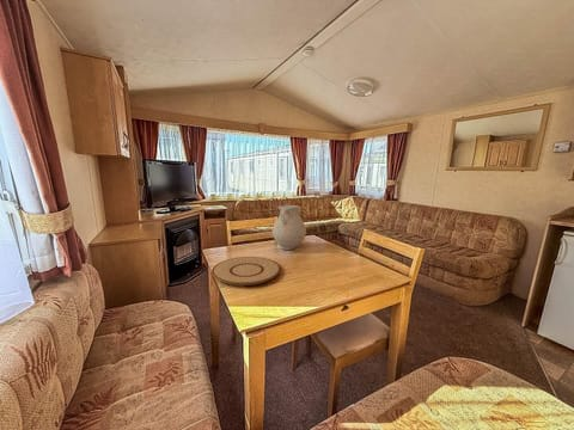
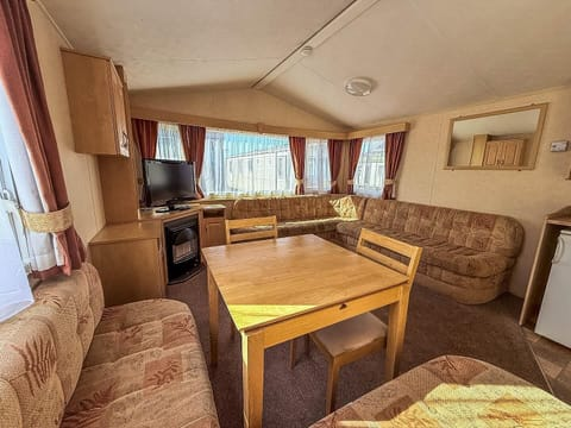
- plate [210,256,281,287]
- vase [271,204,307,251]
